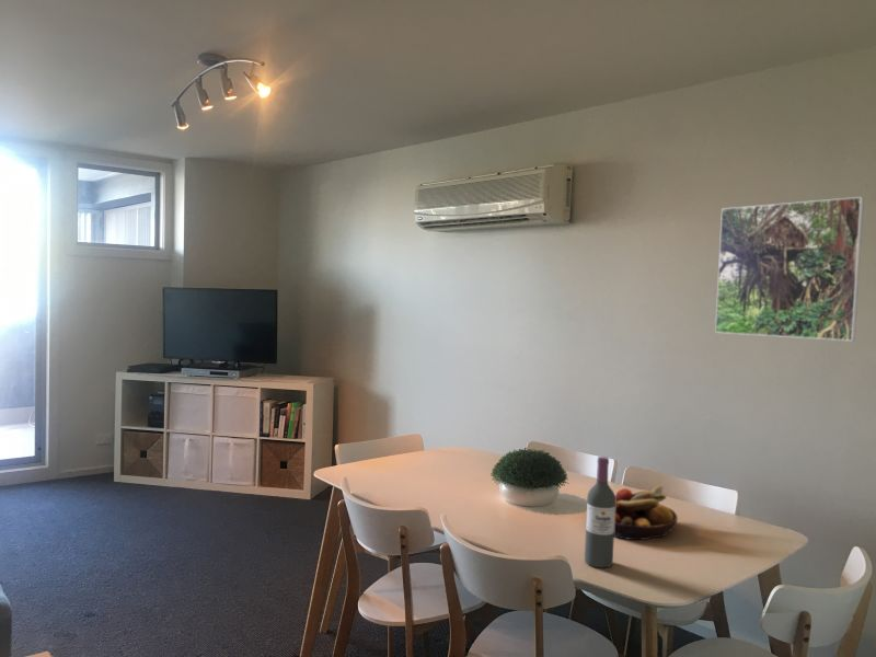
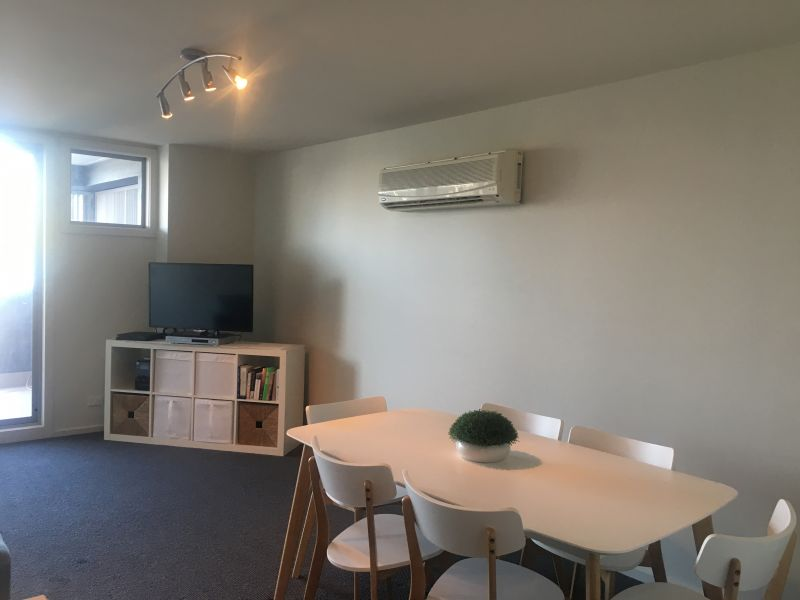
- fruit bowl [614,485,679,541]
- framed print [714,196,865,343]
- wine bottle [584,456,615,568]
